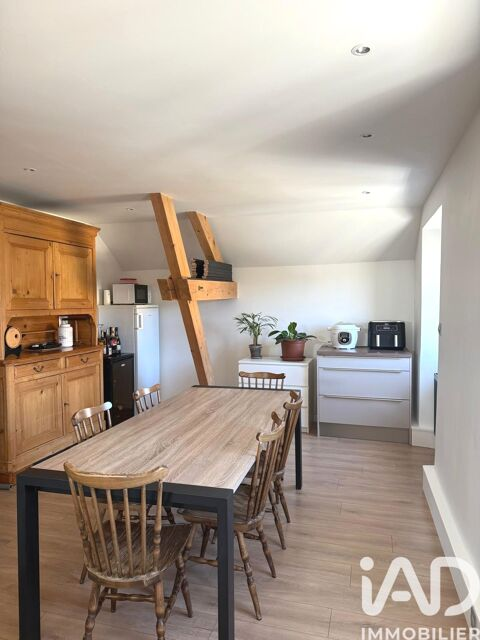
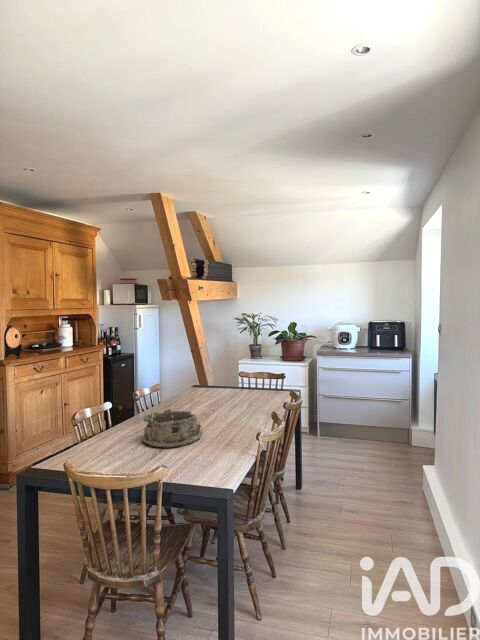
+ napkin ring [141,408,203,448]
